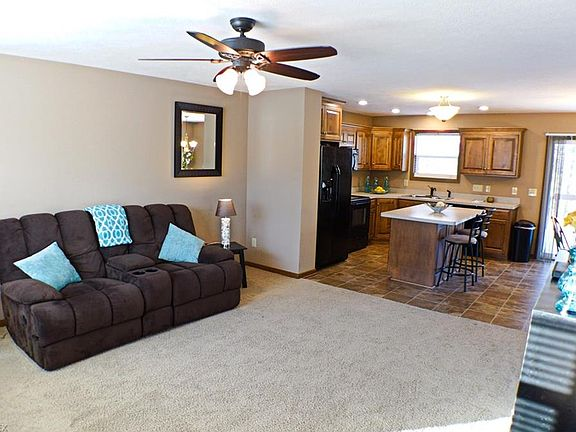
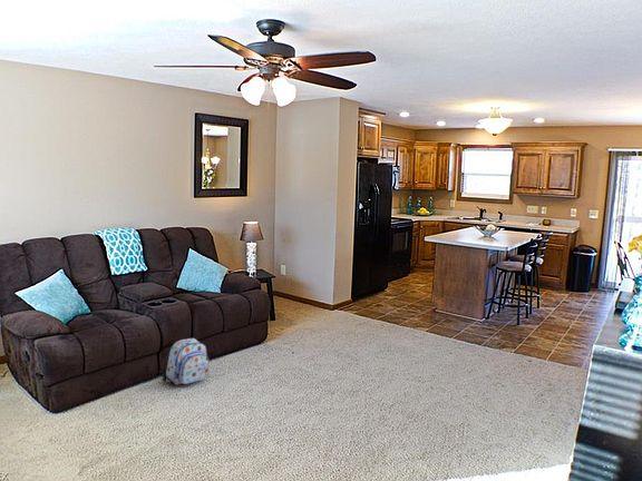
+ backpack [160,337,210,386]
